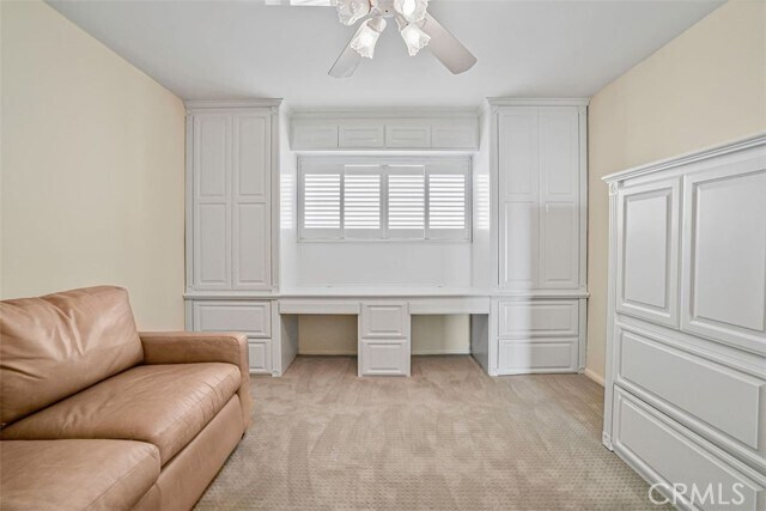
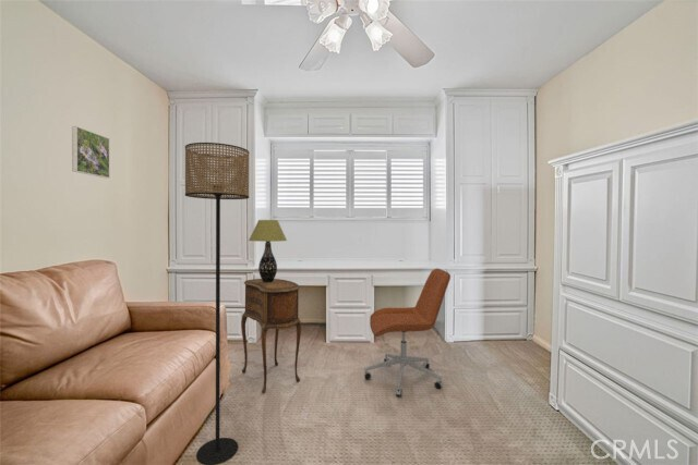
+ side table [240,278,302,394]
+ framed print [71,125,110,180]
+ office chair [363,268,452,397]
+ table lamp [248,219,288,282]
+ floor lamp [184,142,251,465]
